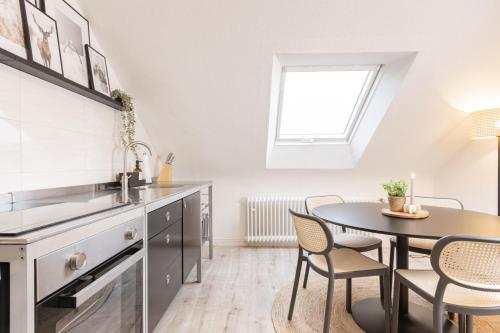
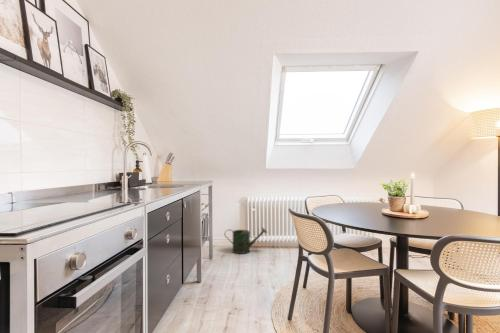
+ watering can [224,227,268,255]
